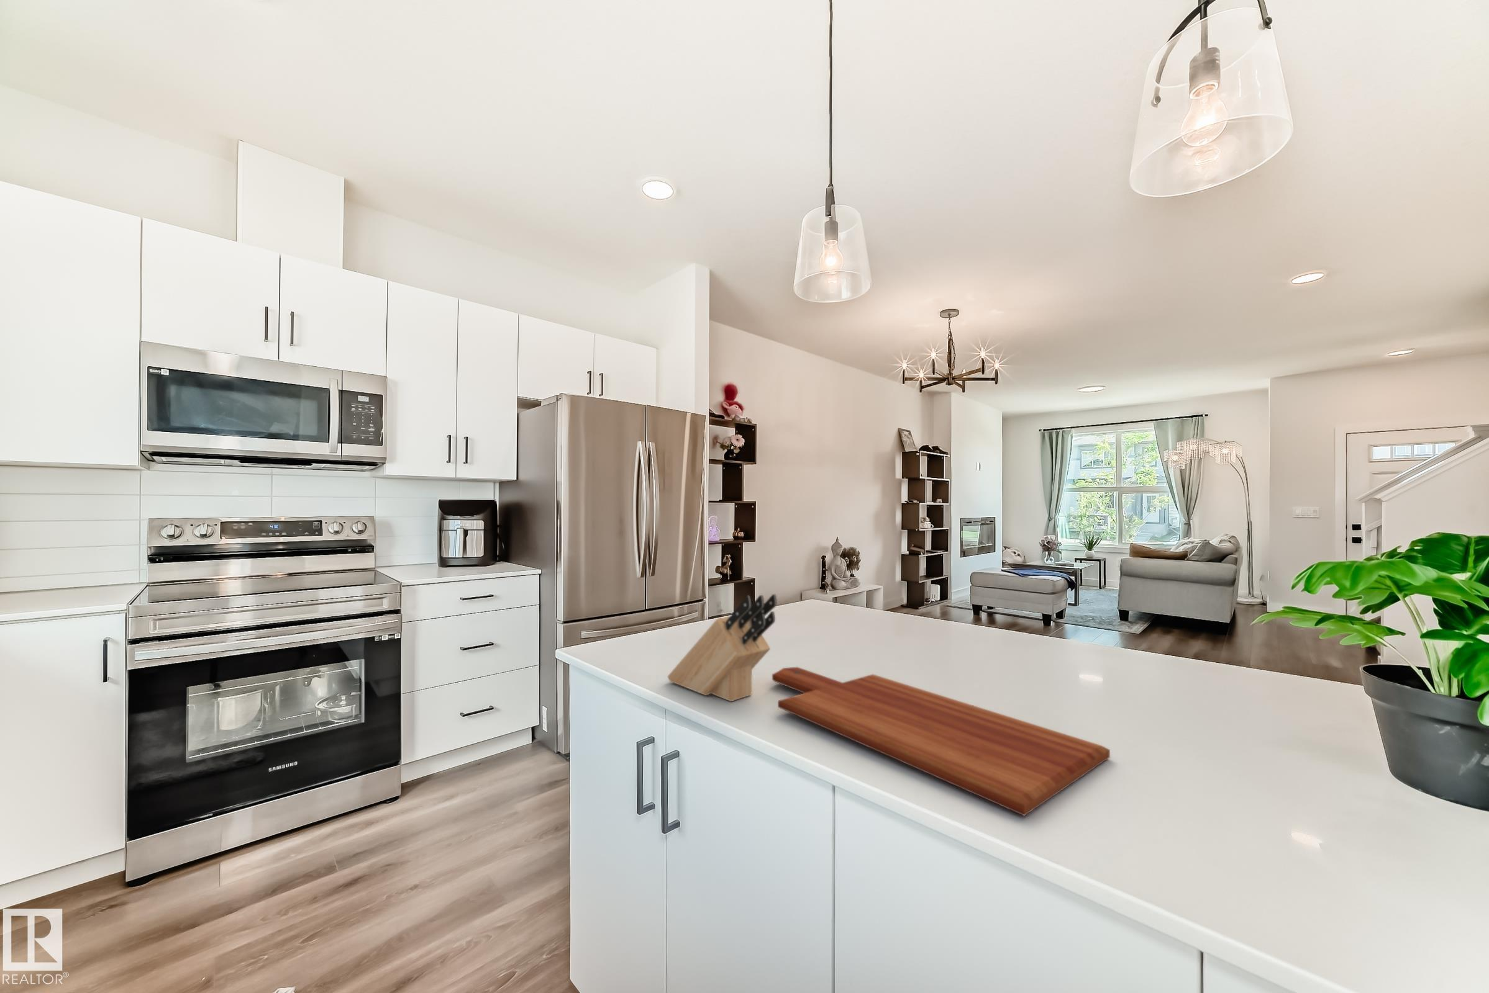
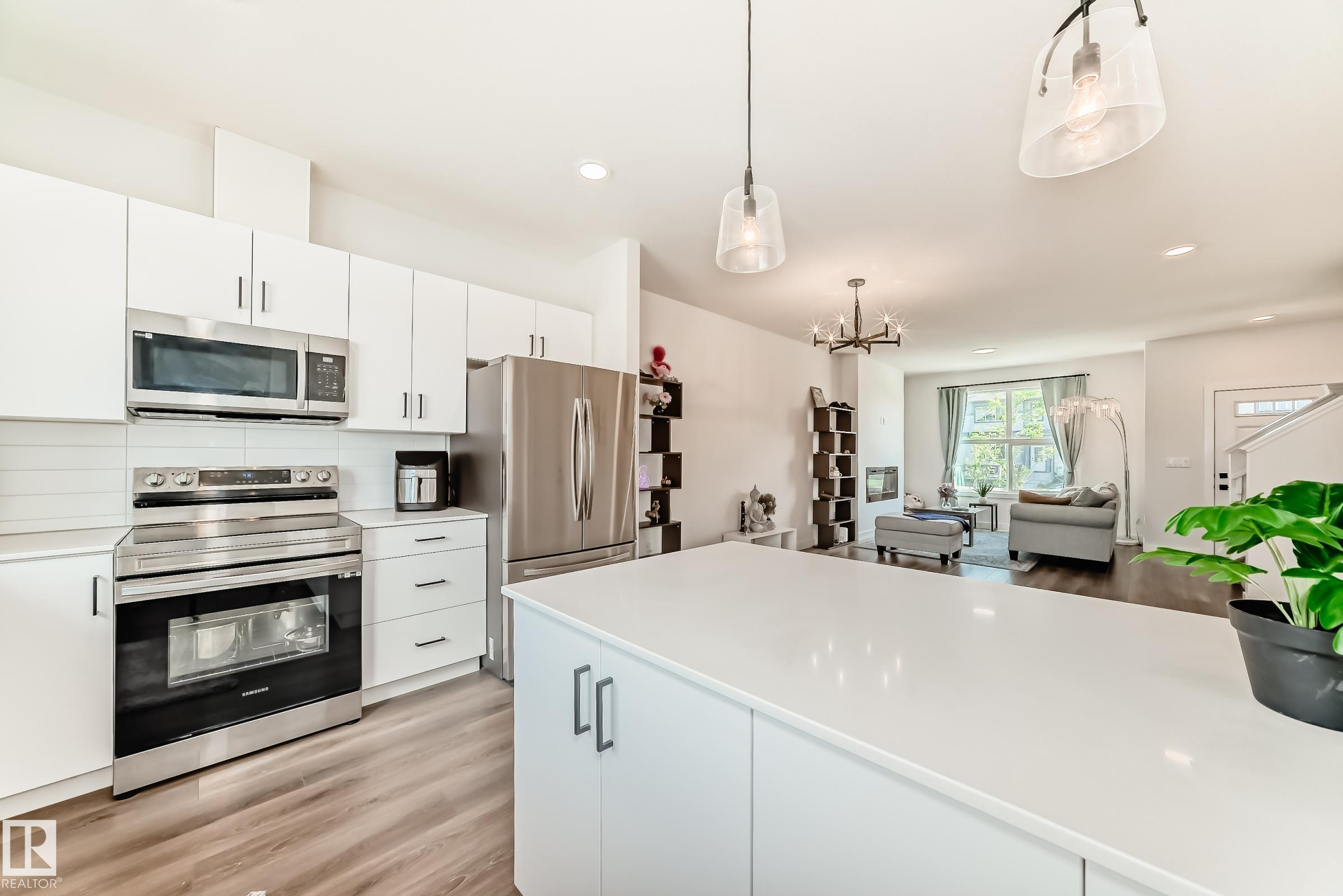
- knife block [666,593,777,702]
- cutting board [772,666,1111,817]
